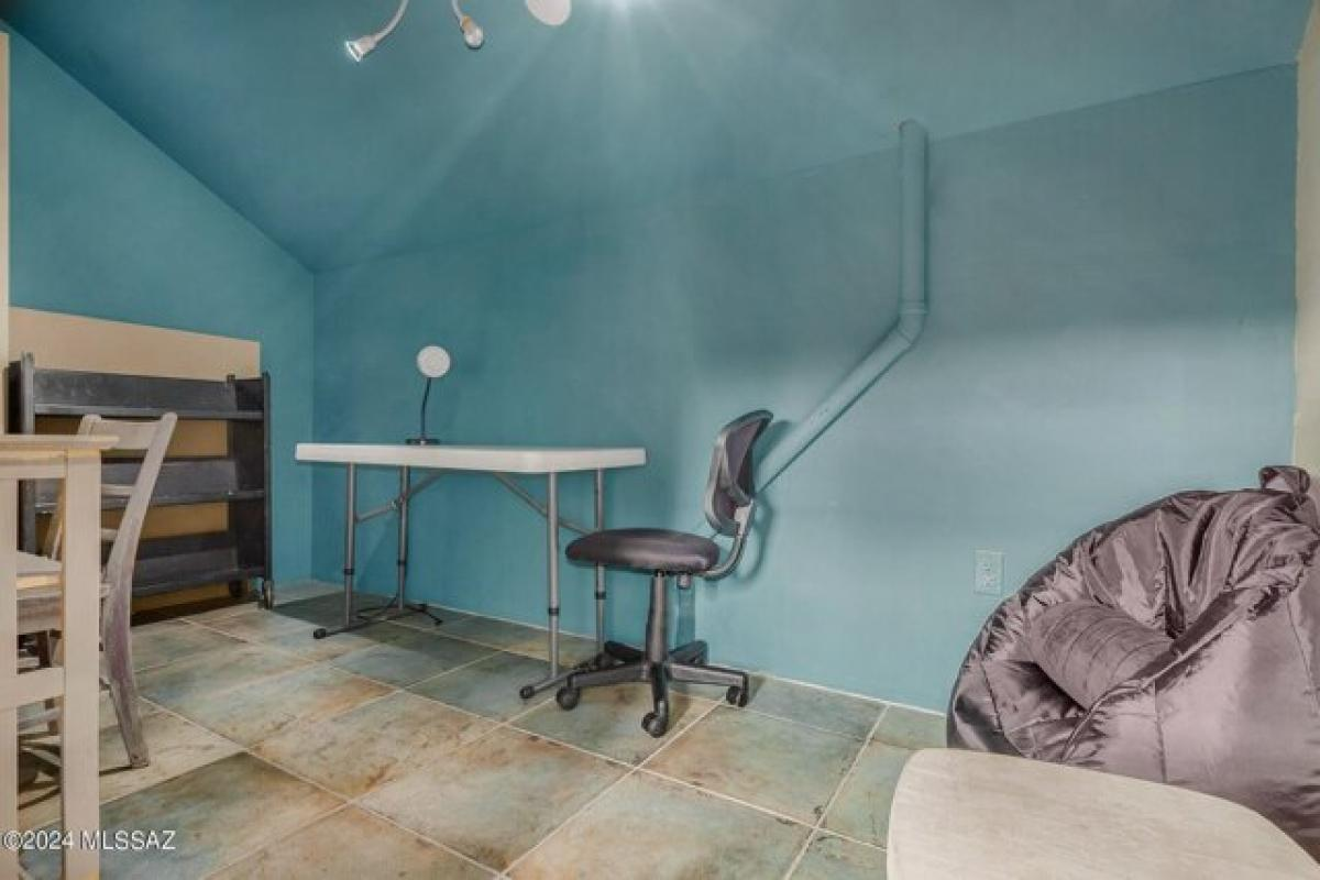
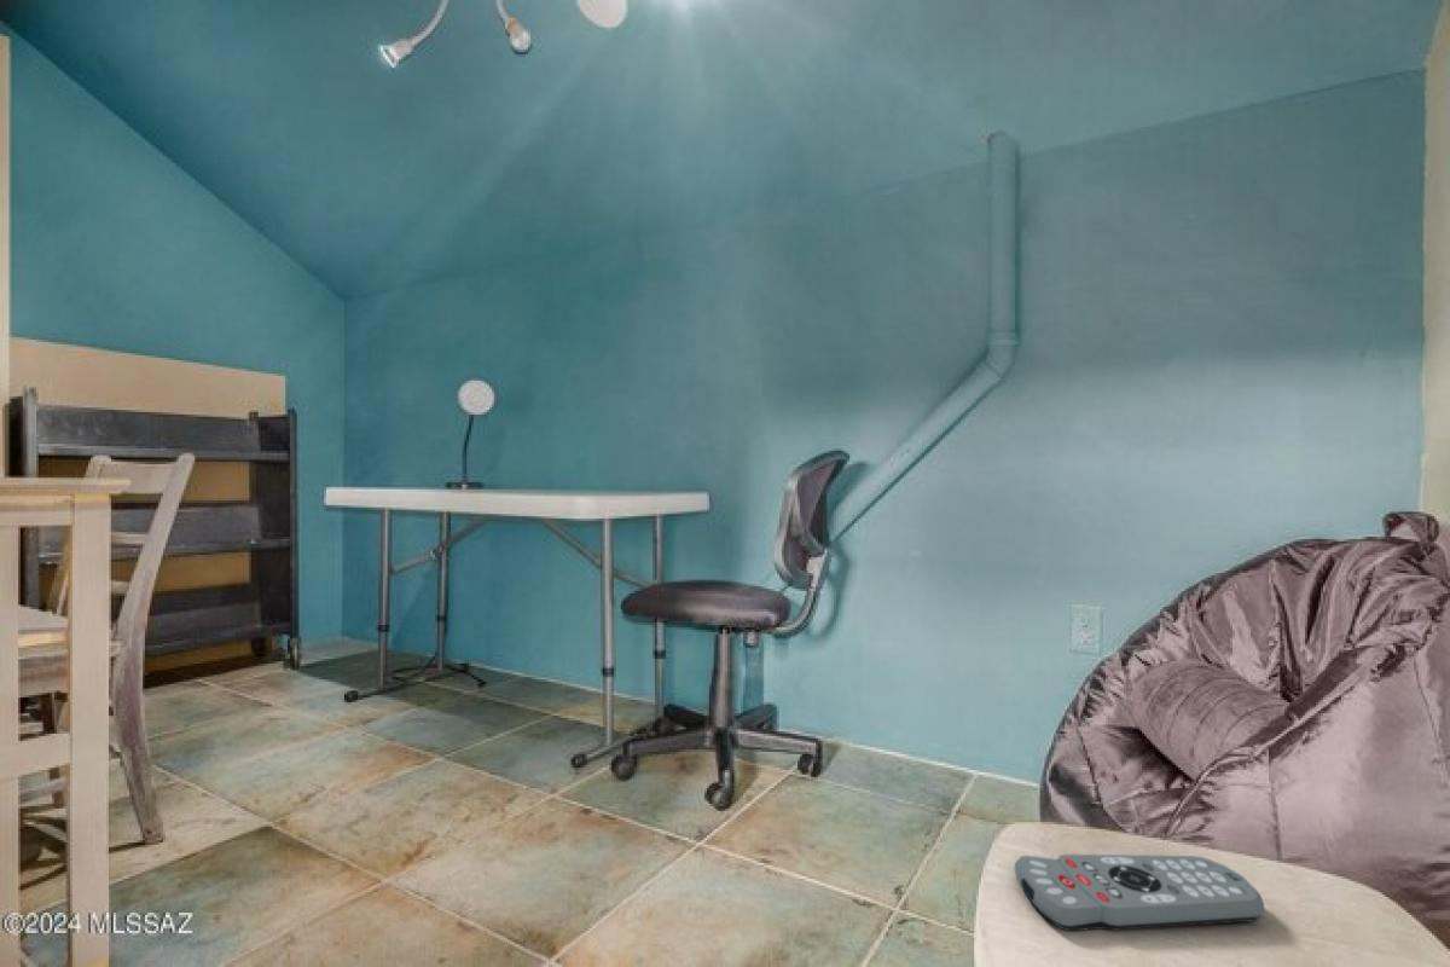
+ remote control [1014,853,1265,932]
